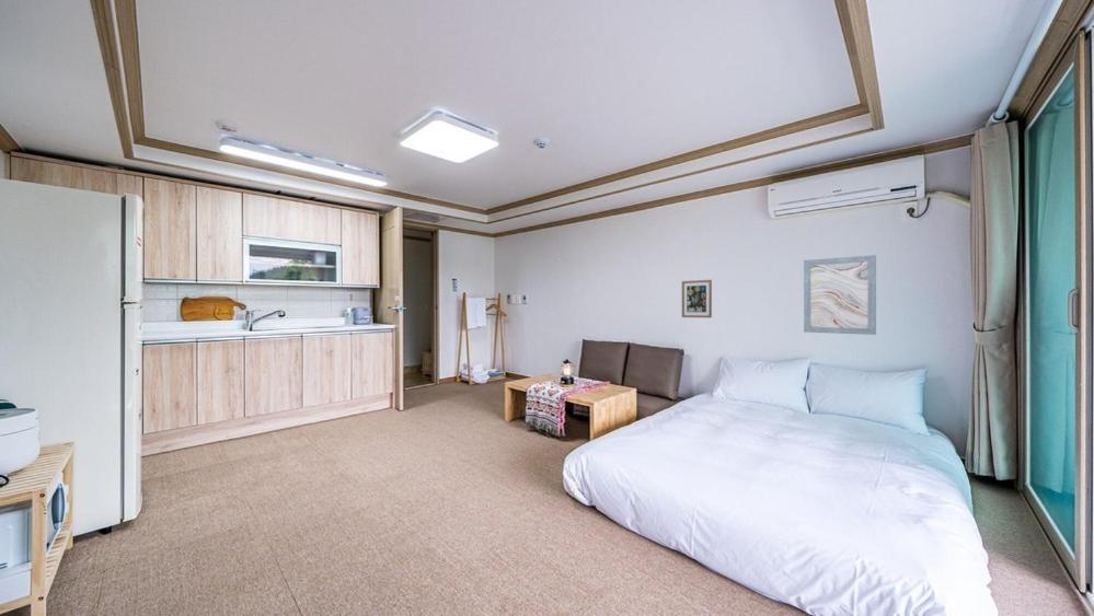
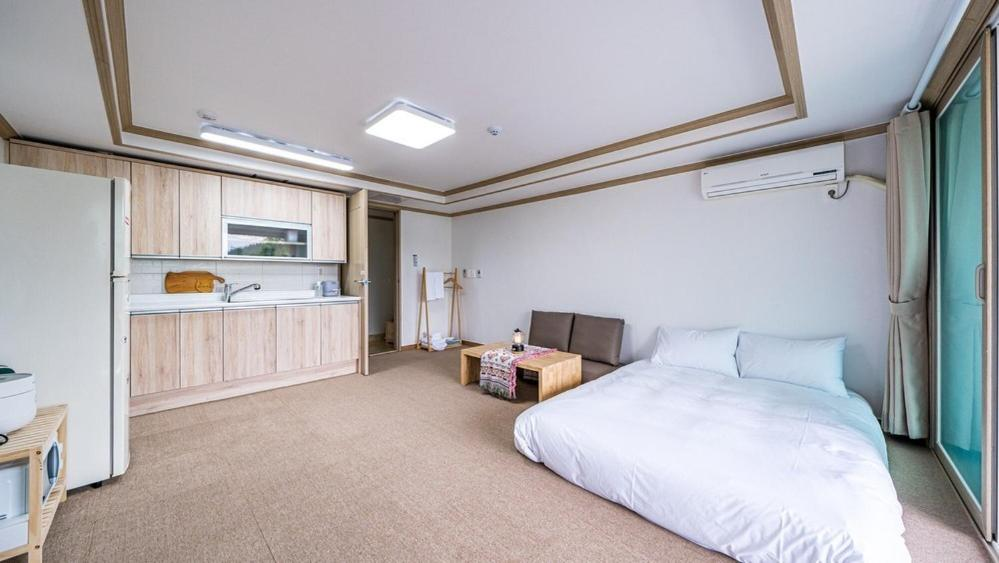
- wall art [803,254,877,336]
- wall art [681,279,713,318]
